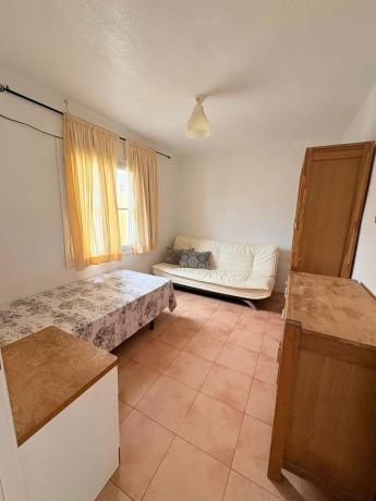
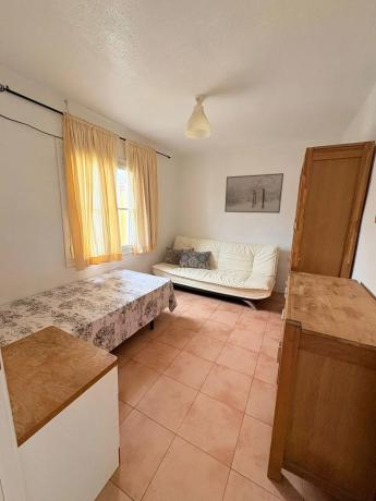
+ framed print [223,172,284,215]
